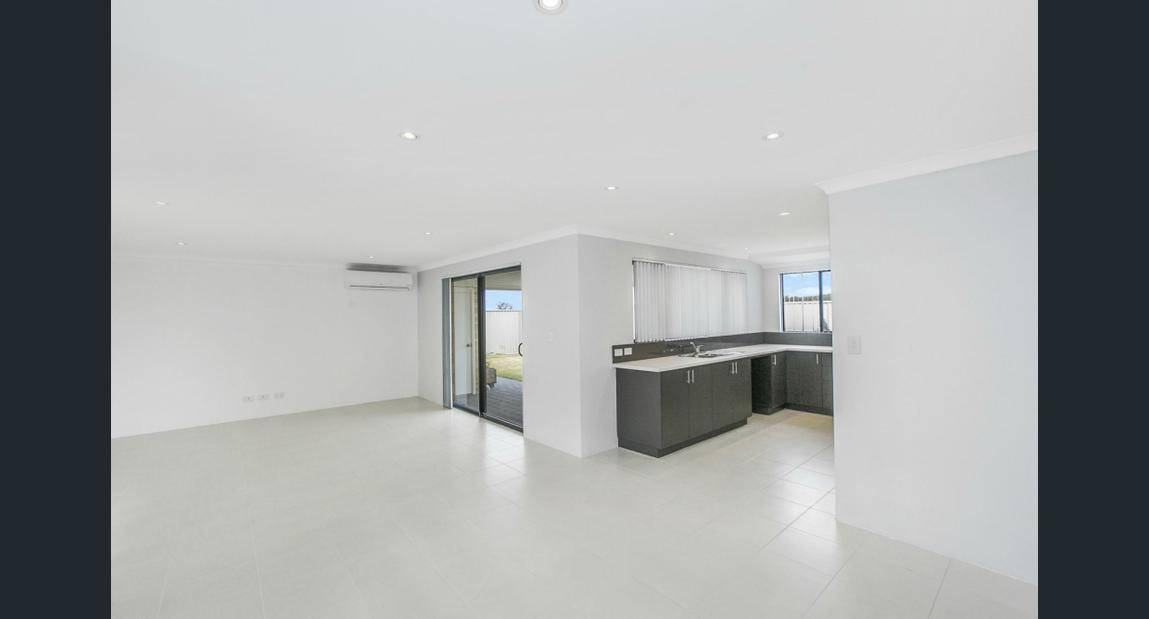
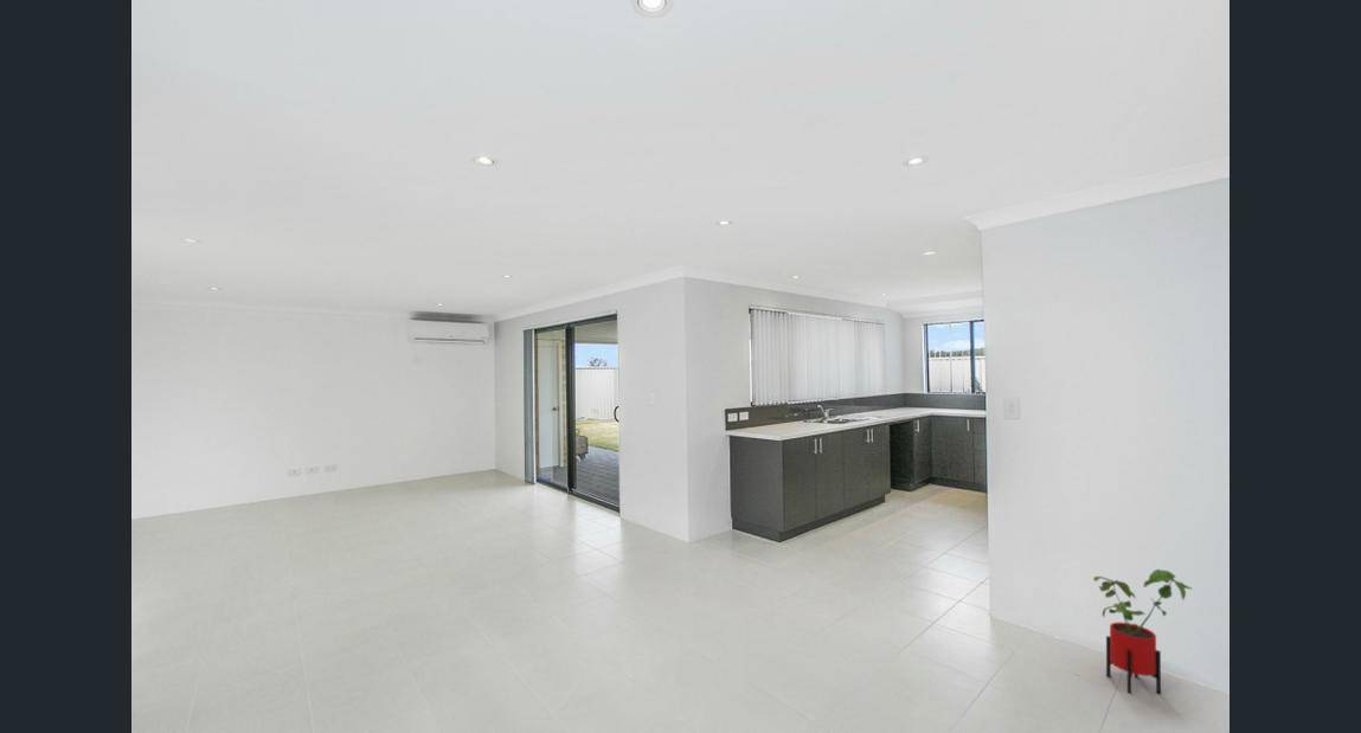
+ house plant [1092,568,1193,695]
